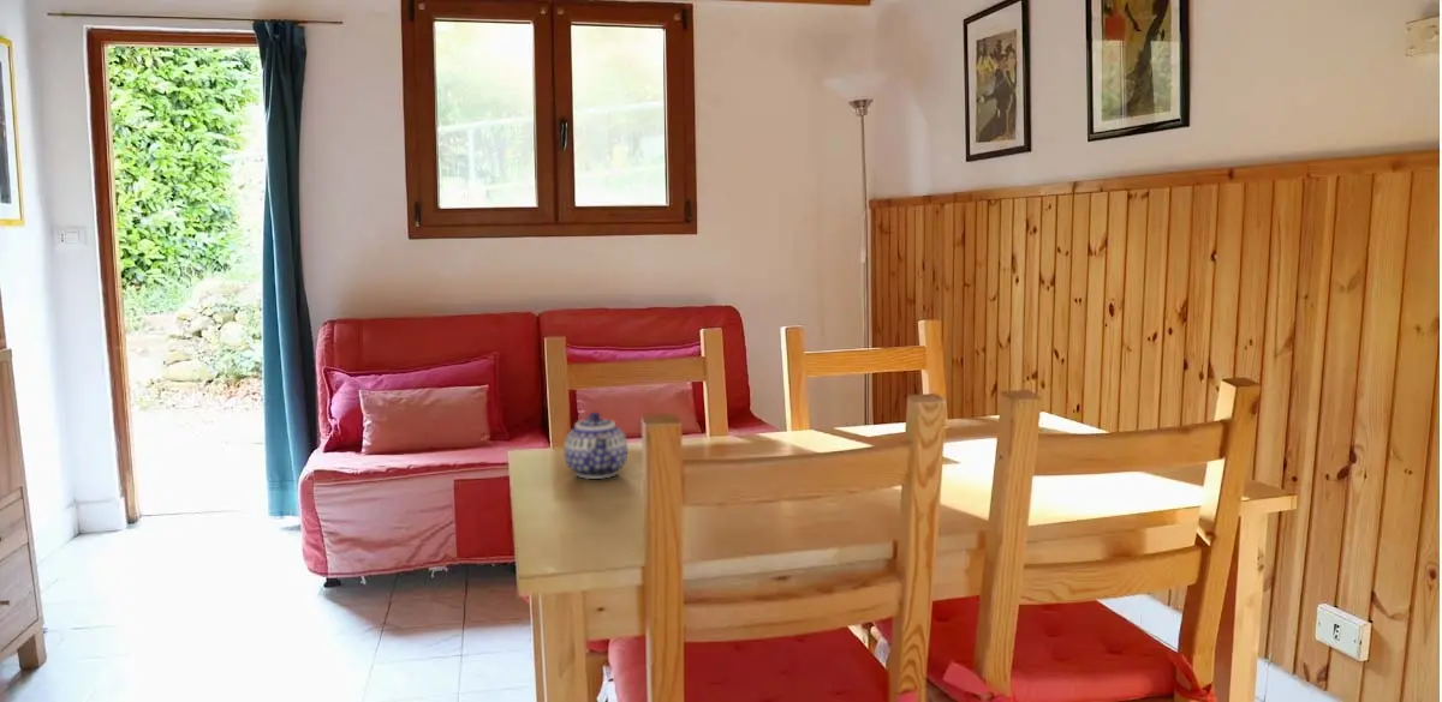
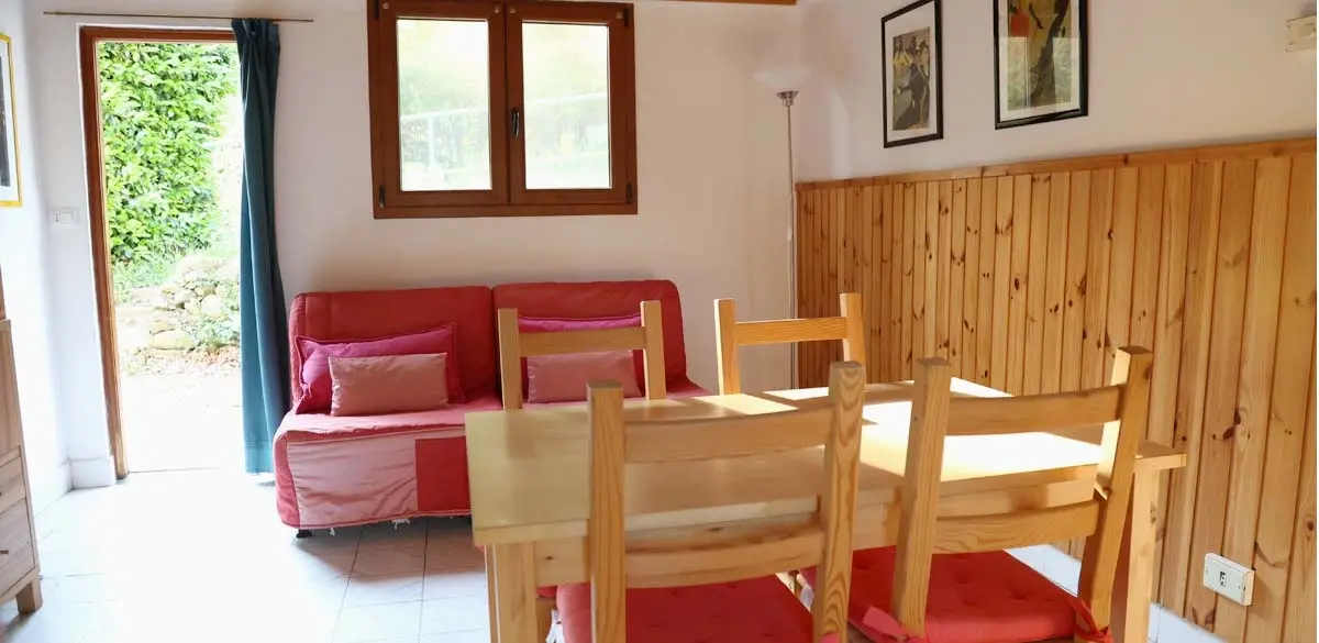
- teapot [562,410,628,480]
